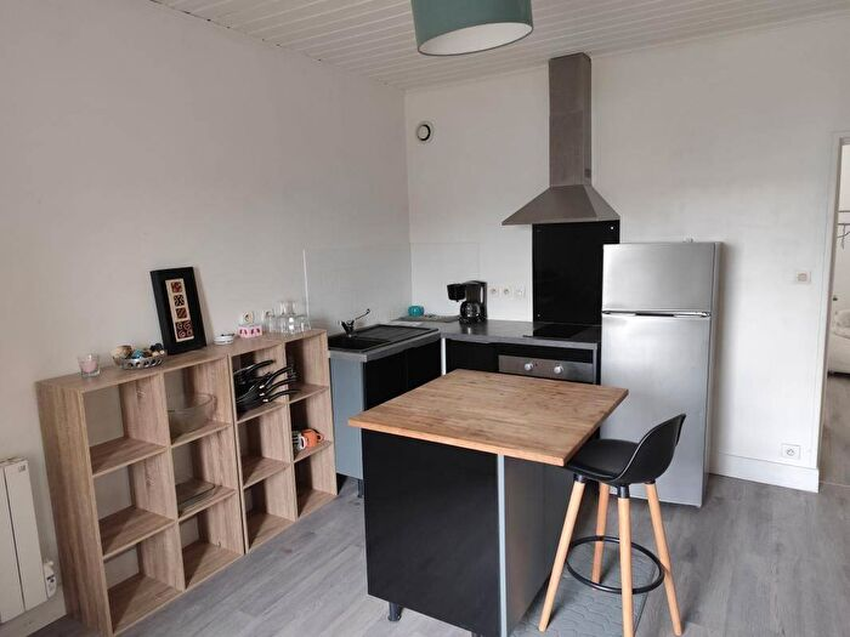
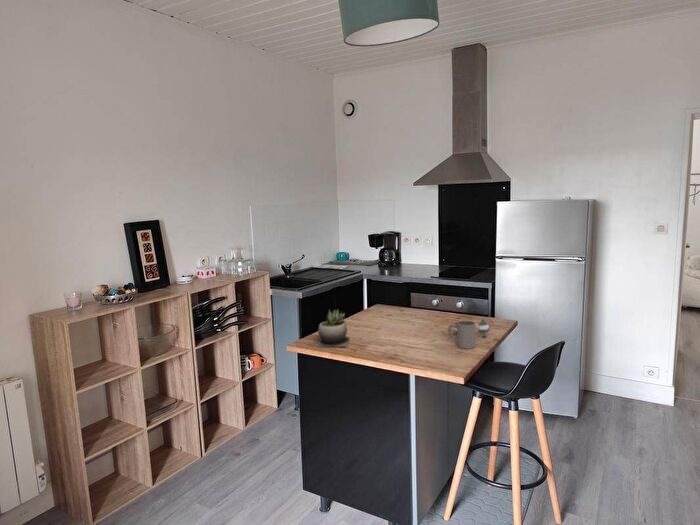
+ teapot [451,318,494,338]
+ mug [447,320,476,350]
+ succulent plant [315,309,351,348]
